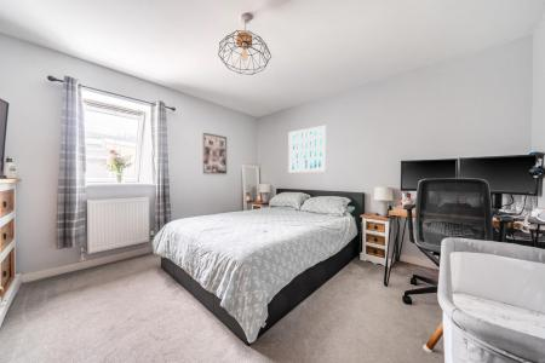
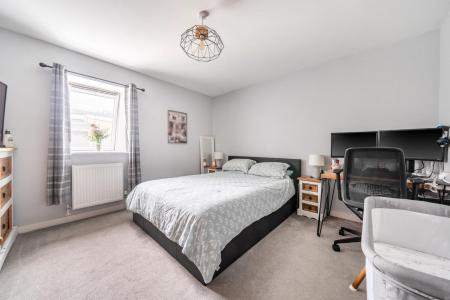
- wall art [287,125,327,173]
